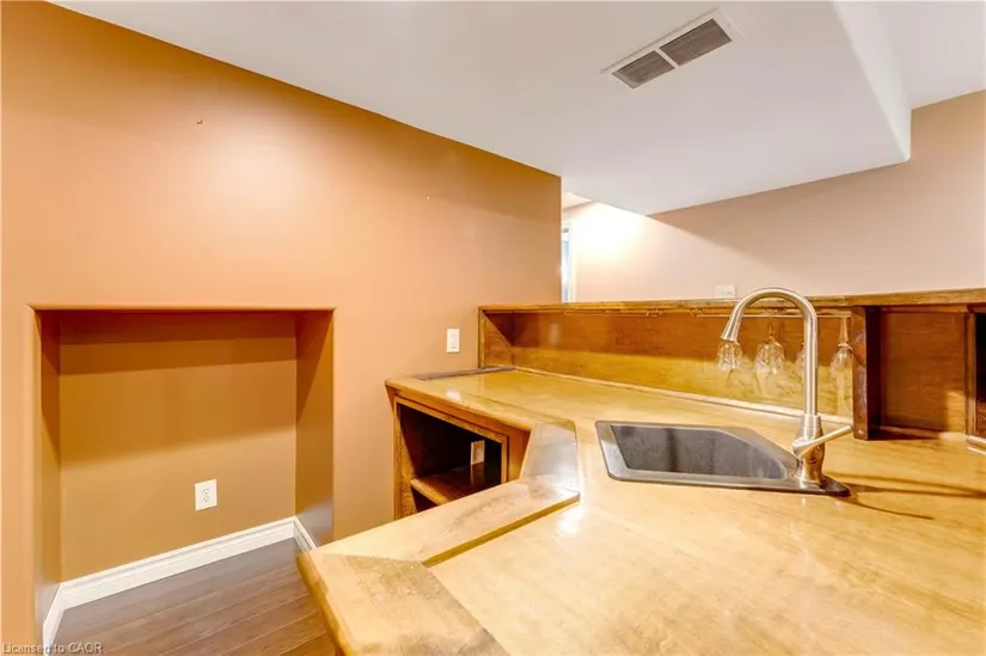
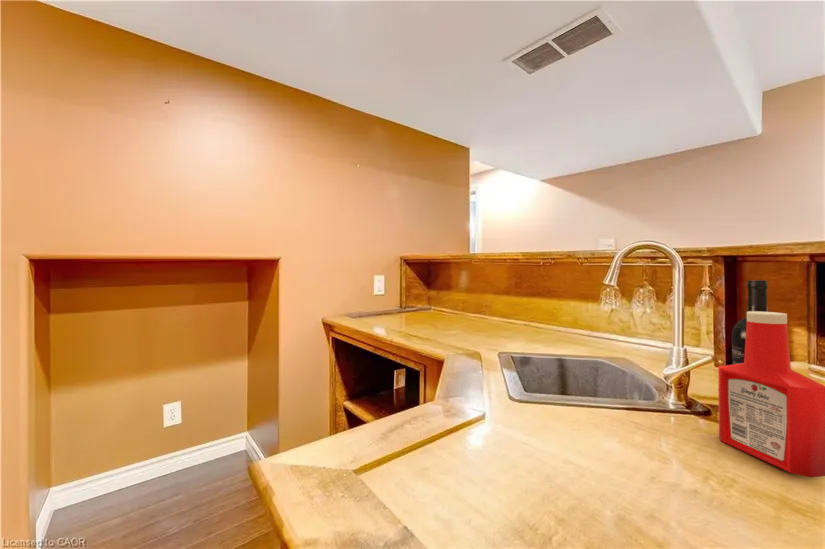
+ wine bottle [730,279,769,365]
+ soap bottle [717,311,825,479]
